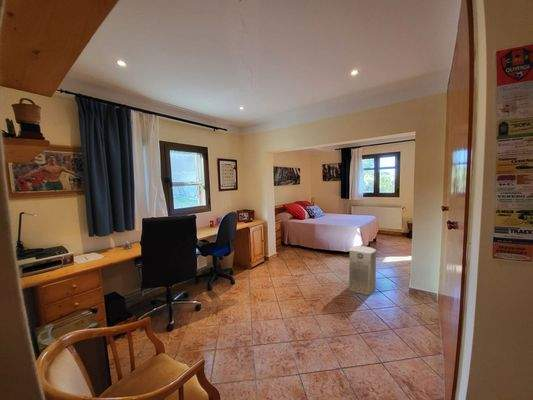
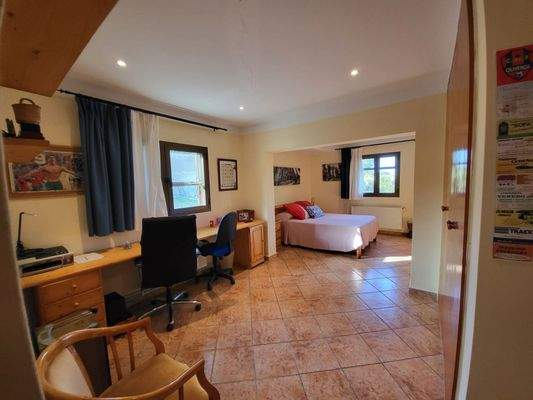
- fan [348,245,377,297]
